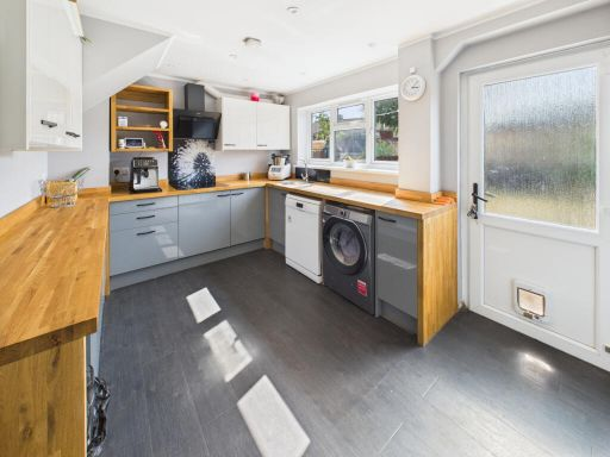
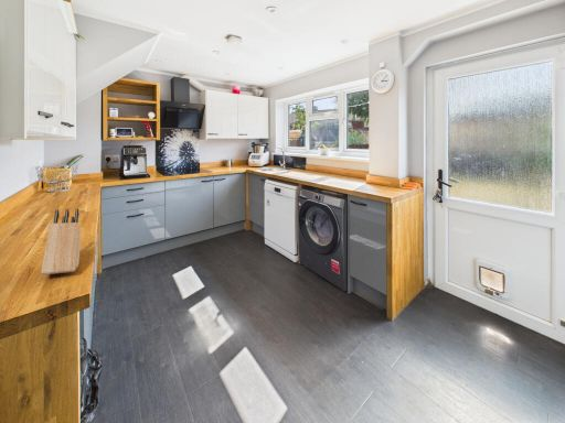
+ knife block [40,207,82,275]
